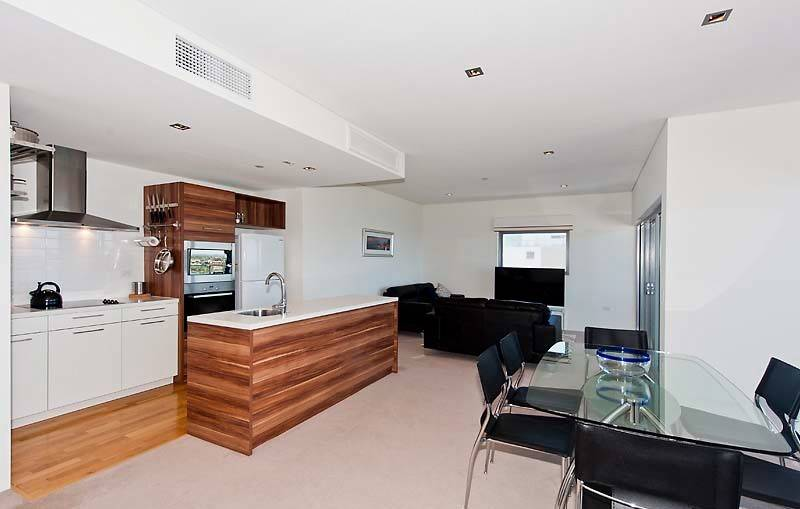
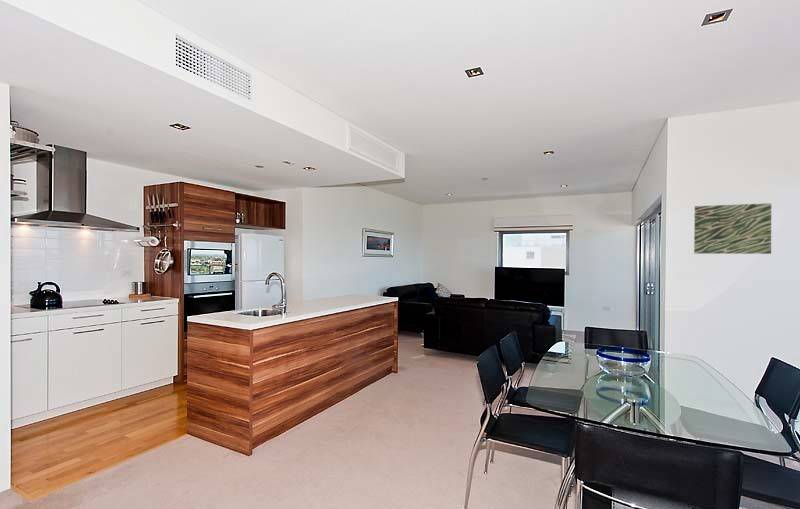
+ wall art [693,202,772,255]
